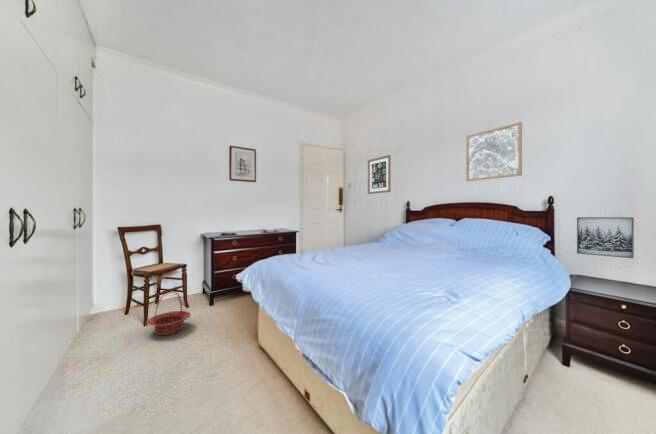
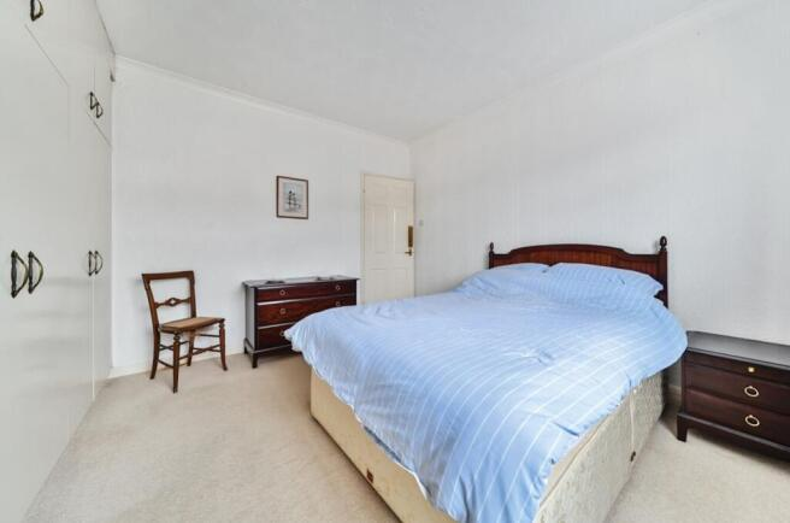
- wall art [576,216,635,259]
- wall art [367,154,392,195]
- basket [145,291,192,336]
- wall art [465,121,523,182]
